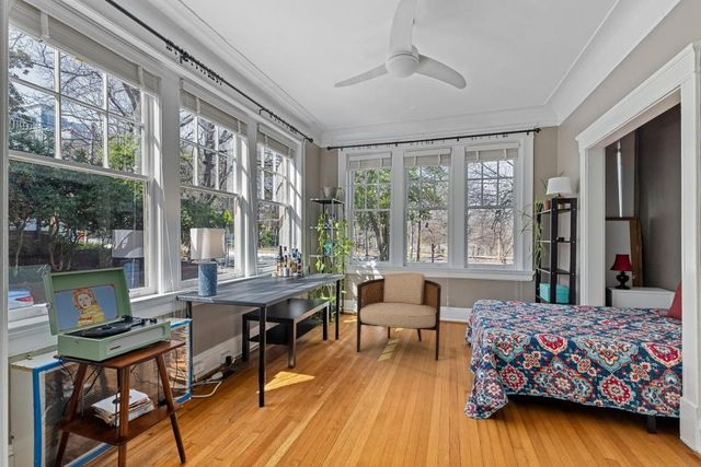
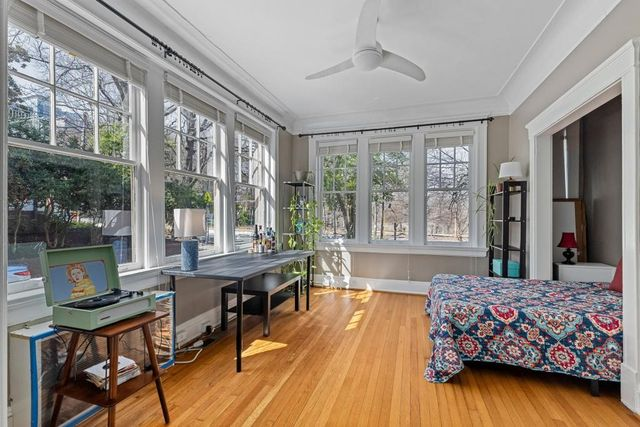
- armchair [356,271,443,361]
